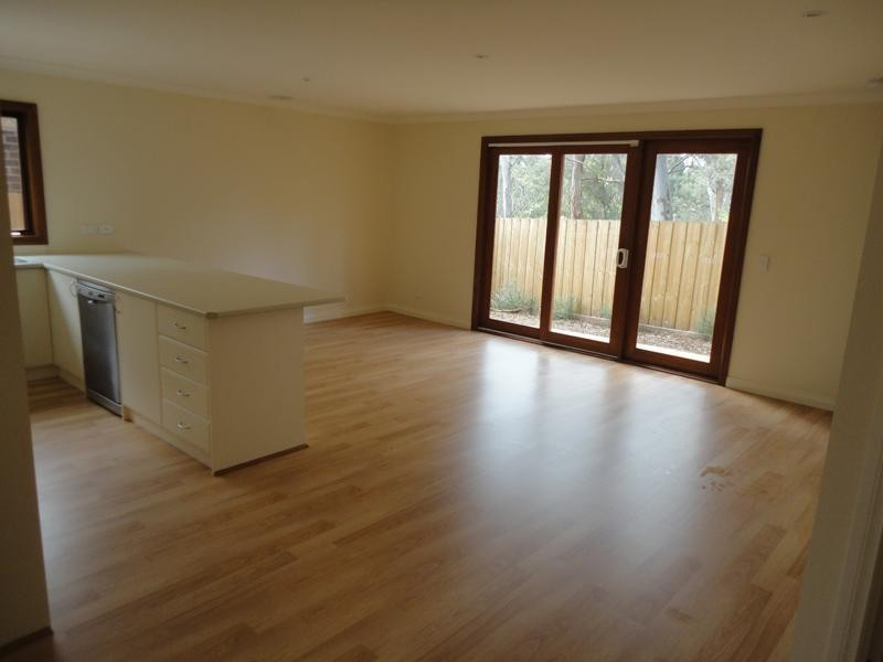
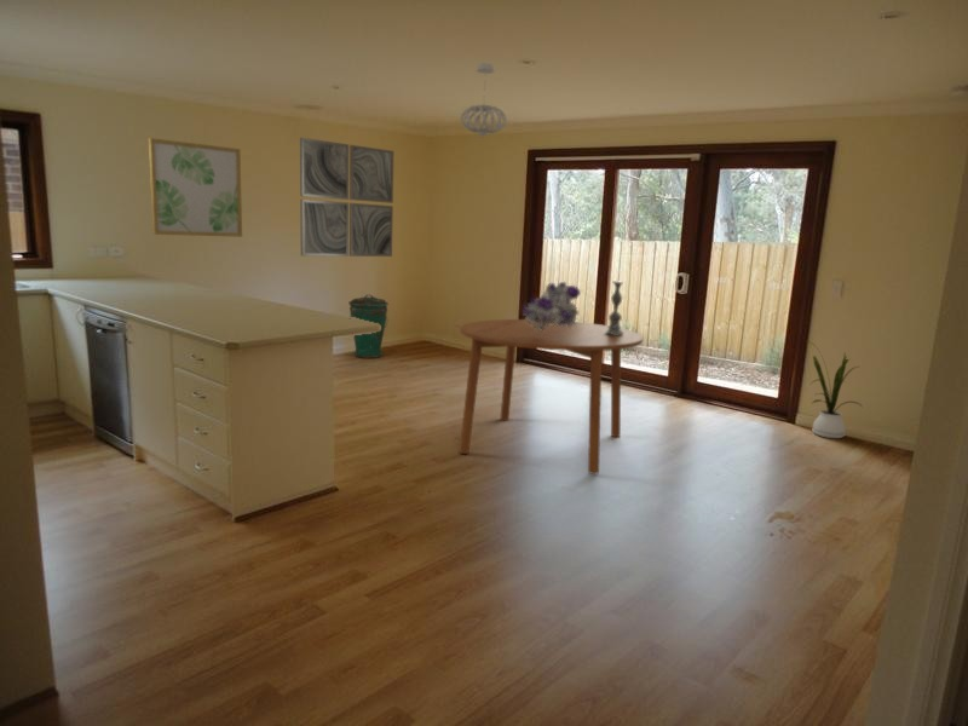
+ pendant light [460,63,507,138]
+ dining table [457,318,644,476]
+ wall art [148,137,243,238]
+ trash can [347,293,390,359]
+ wall art [299,137,394,258]
+ candlestick [605,280,626,335]
+ house plant [803,339,862,439]
+ bouquet [522,281,582,330]
